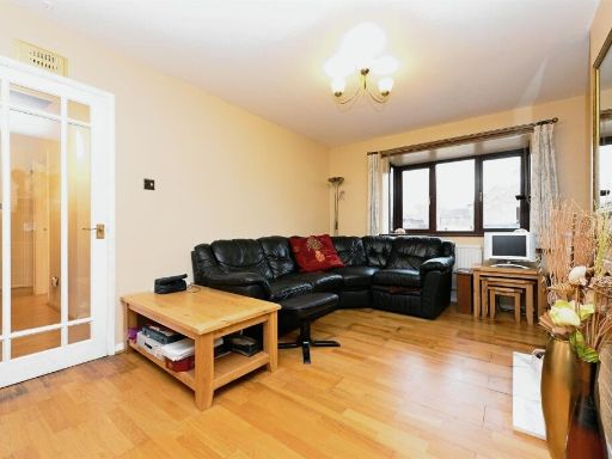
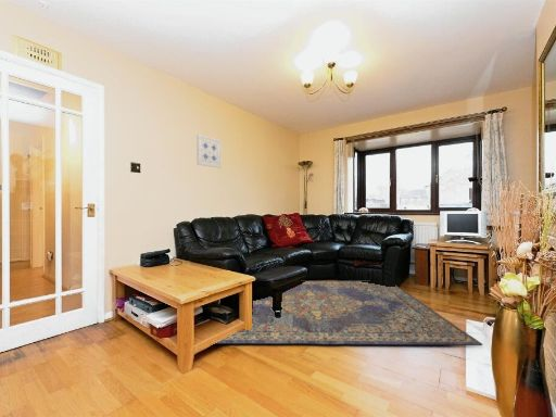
+ rug [214,279,483,346]
+ wall art [195,134,223,169]
